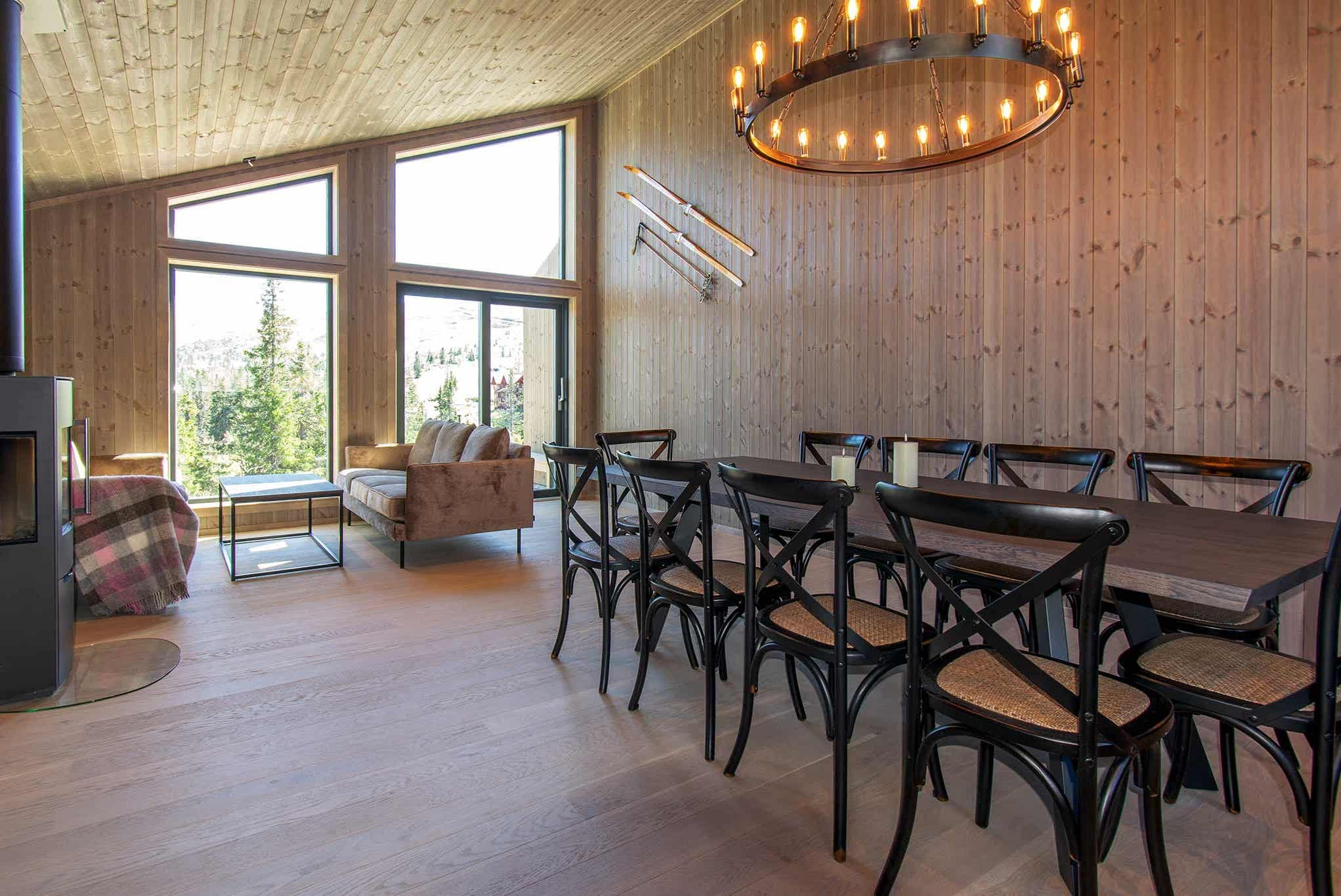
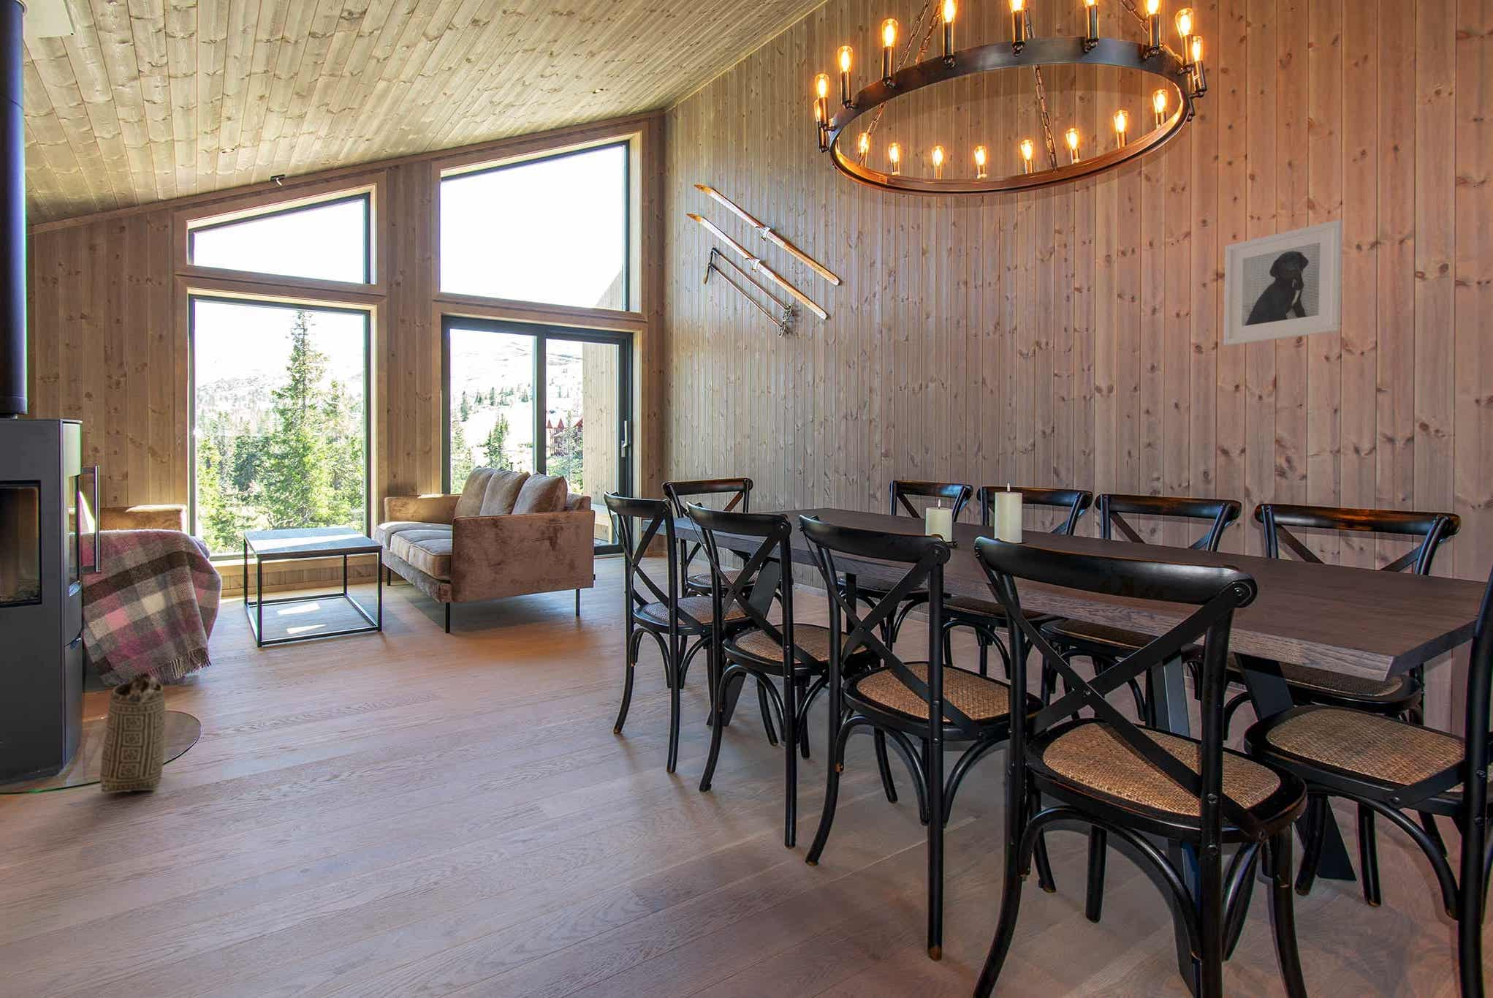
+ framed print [1224,218,1344,346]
+ basket [99,672,167,794]
